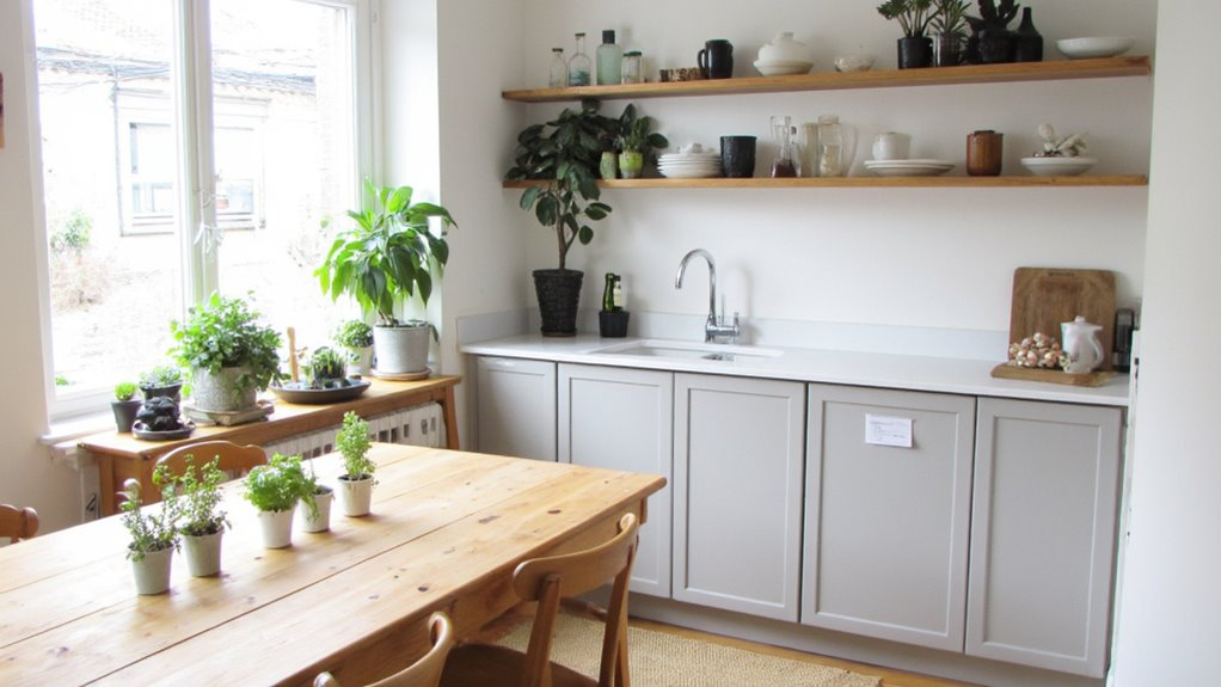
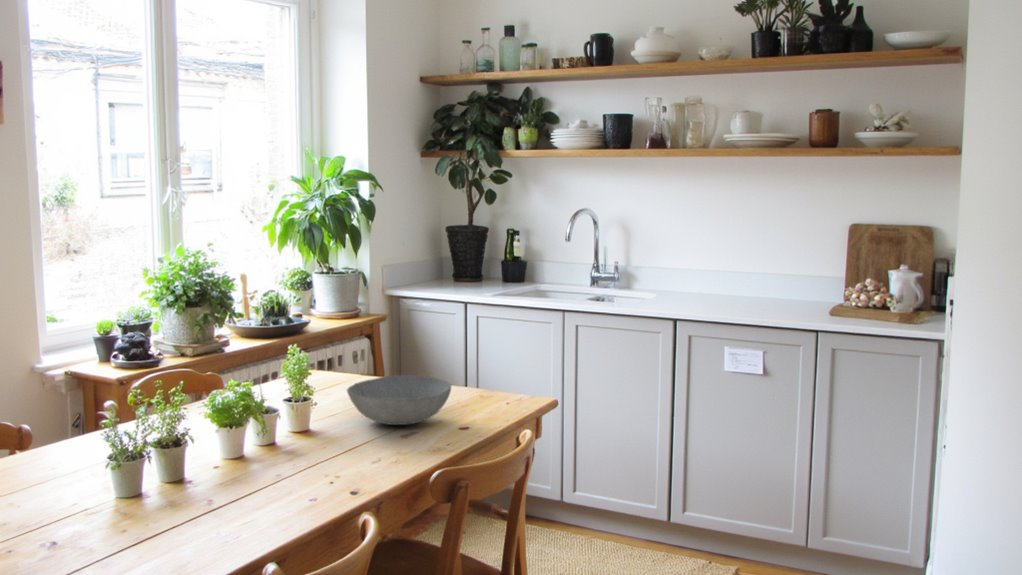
+ bowl [346,374,452,426]
